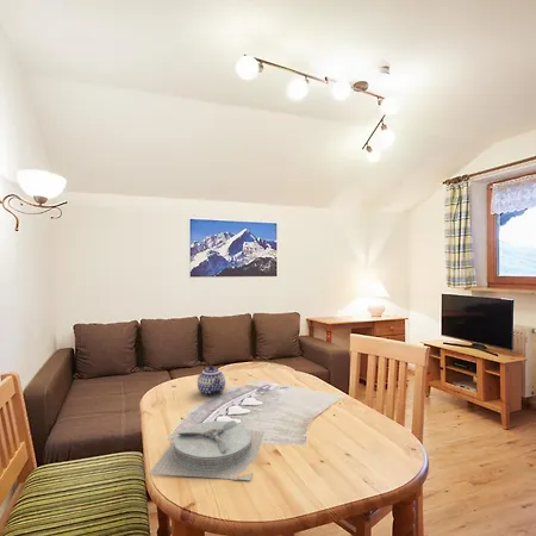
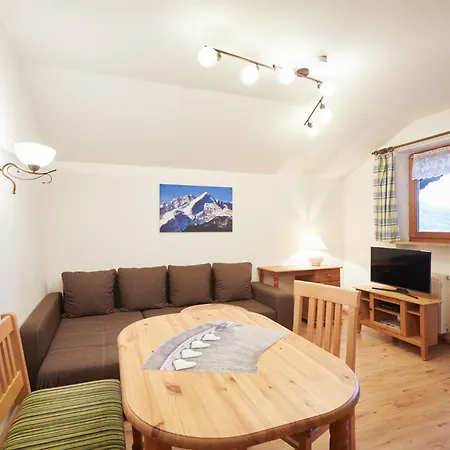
- plate [148,419,264,481]
- teapot [197,364,226,398]
